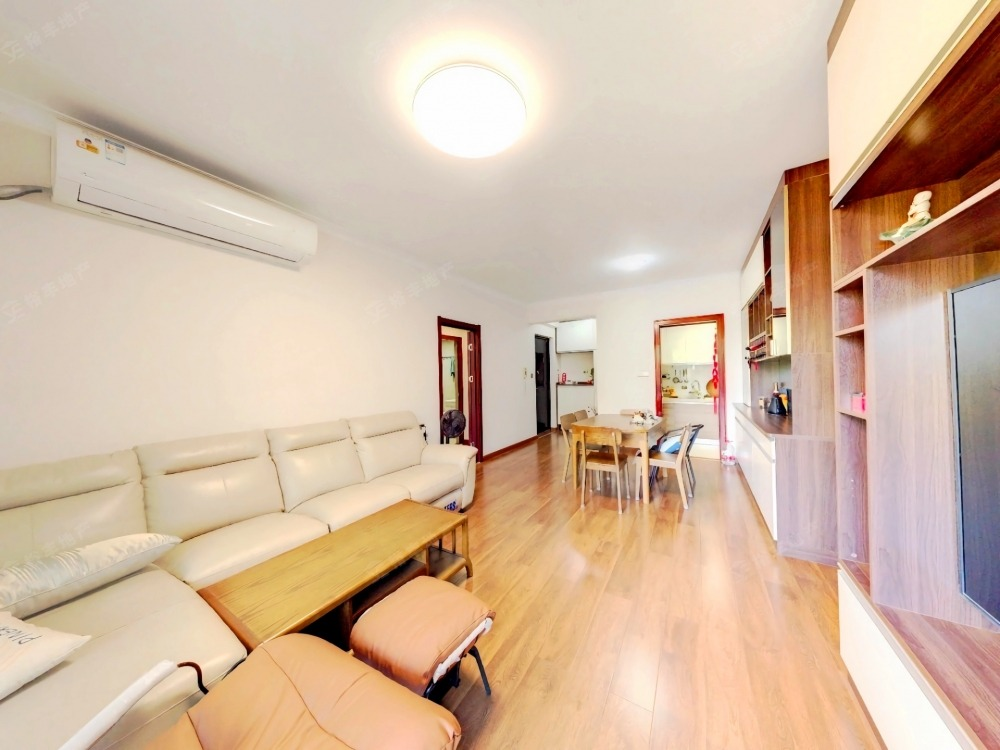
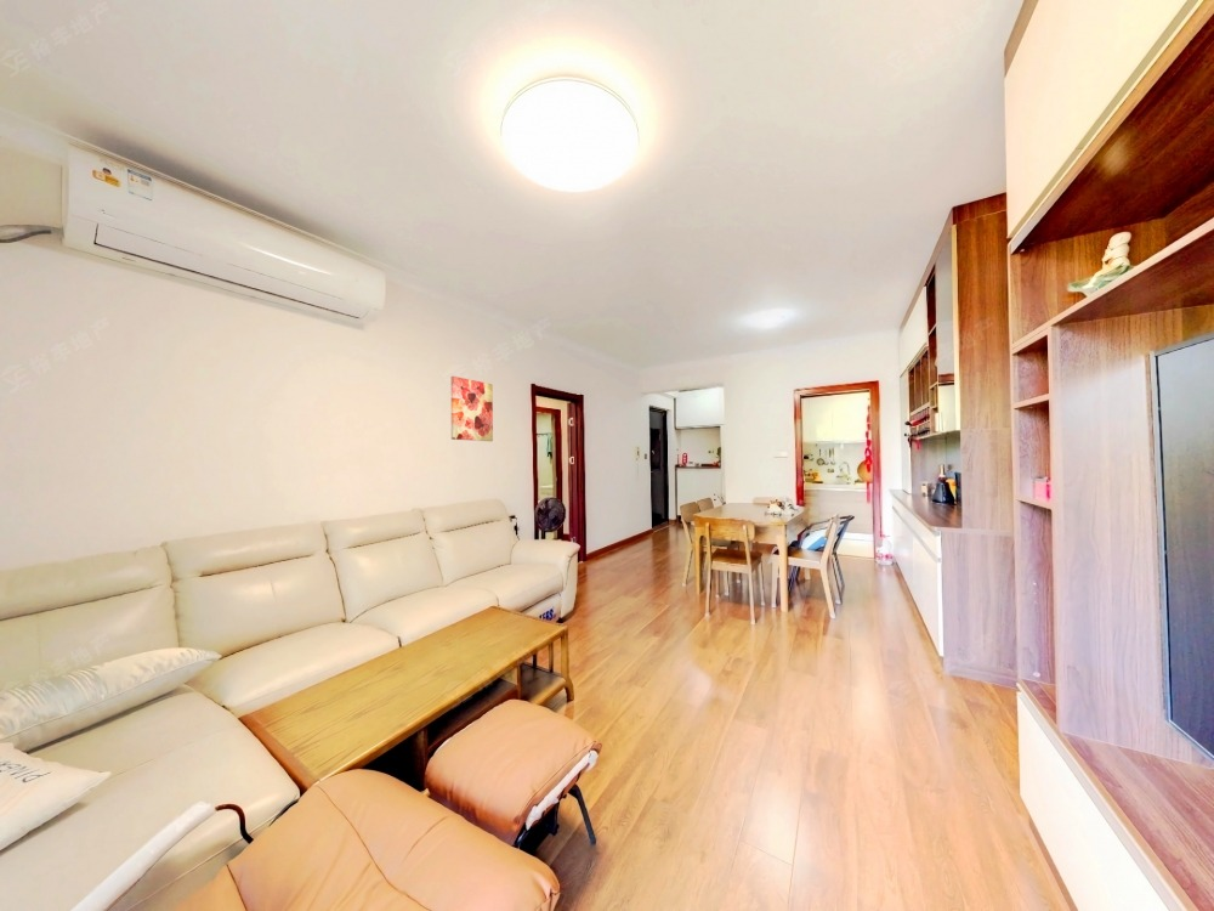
+ wall art [450,375,494,442]
